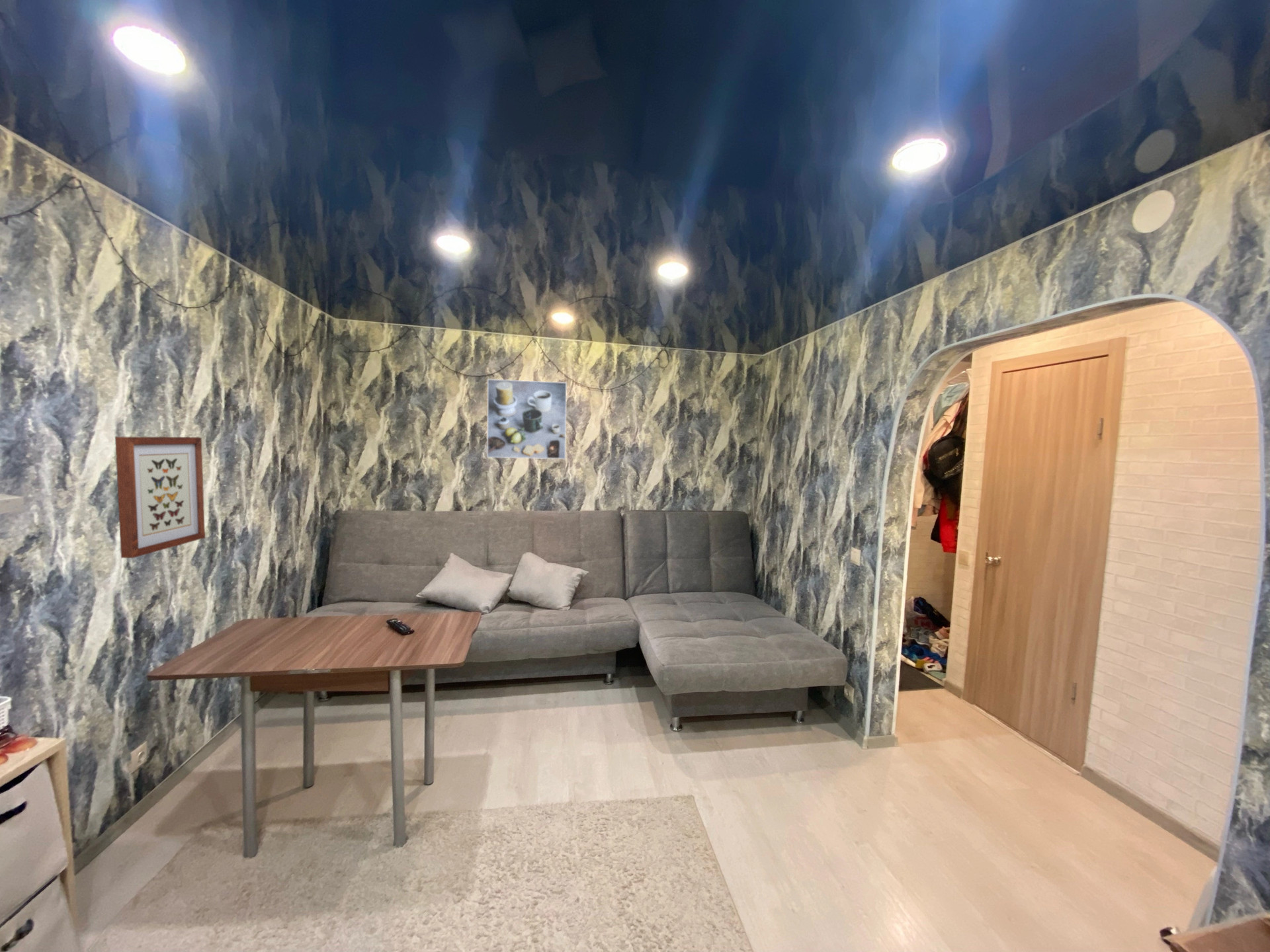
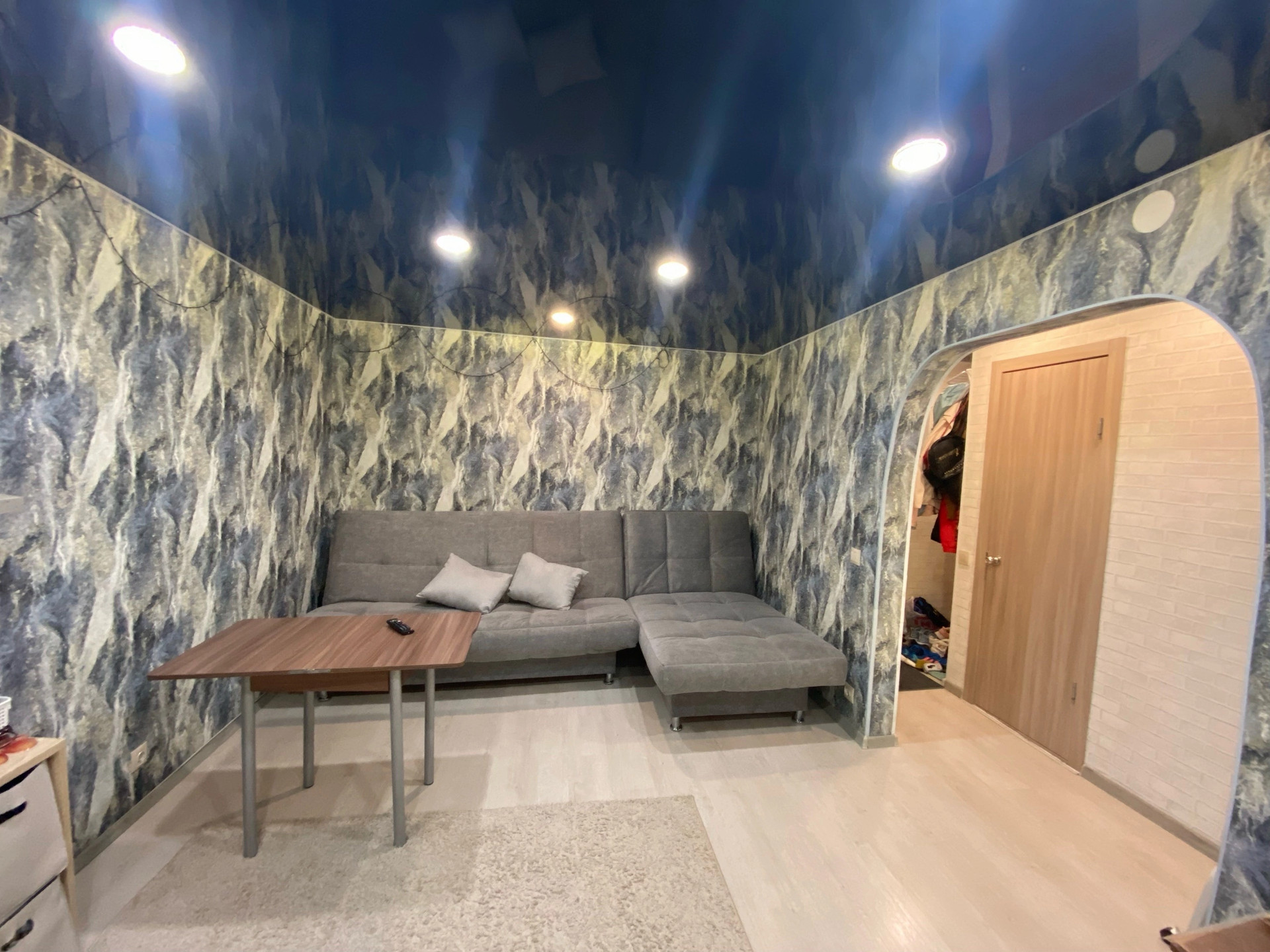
- wall art [114,436,206,559]
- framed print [486,378,568,459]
